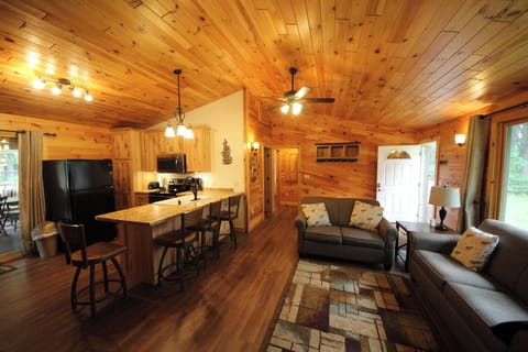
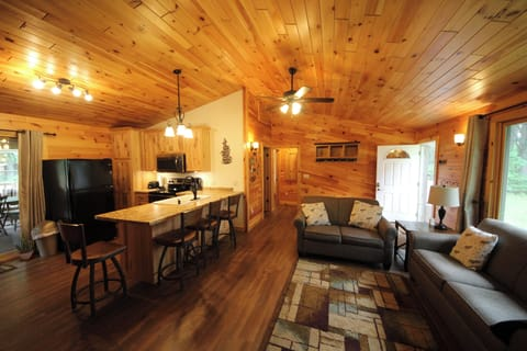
+ potted plant [13,237,34,261]
